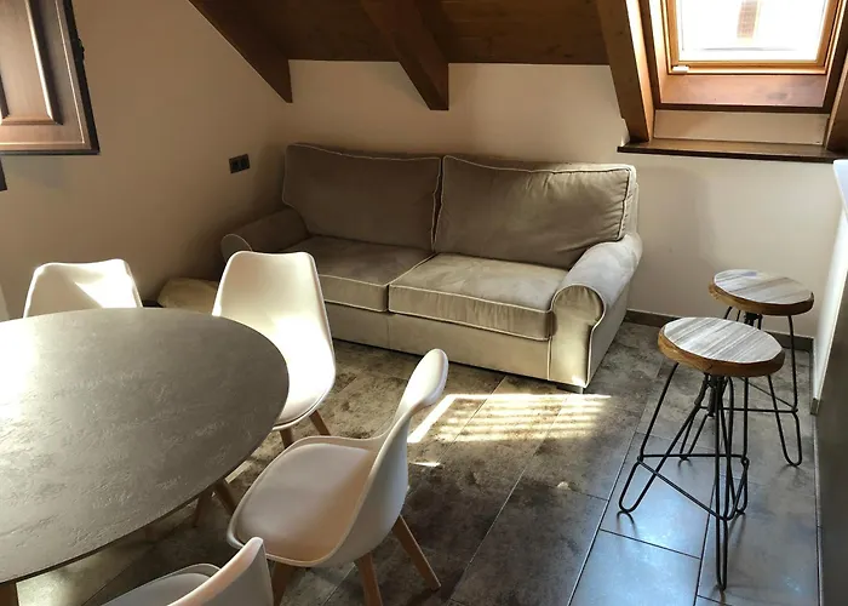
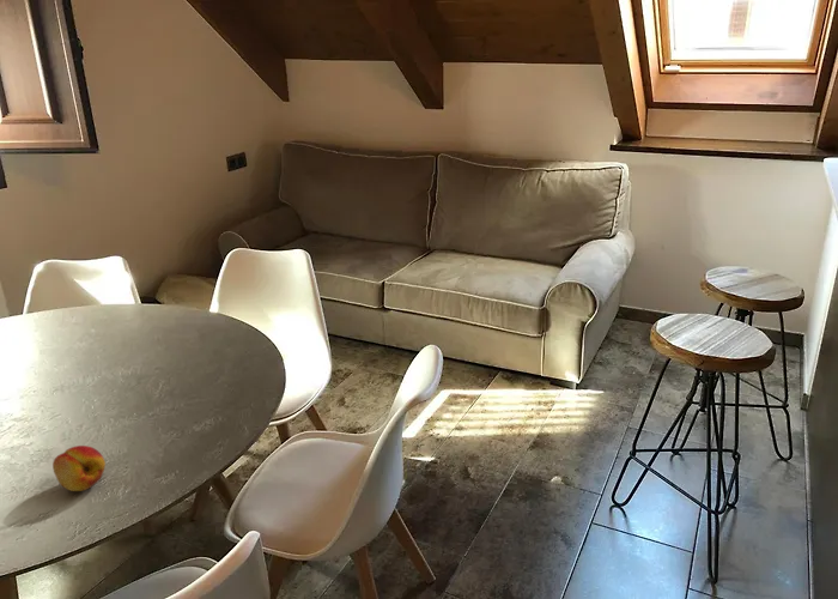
+ fruit [51,444,107,492]
